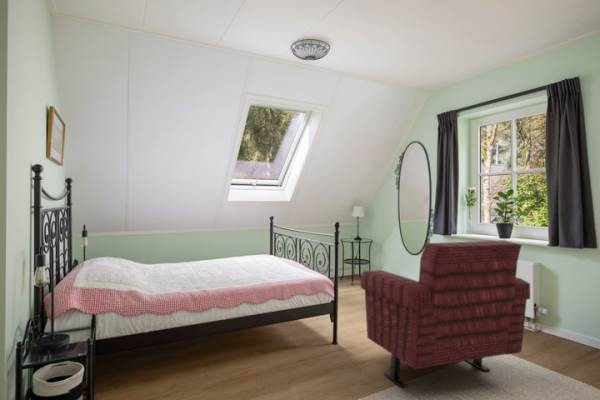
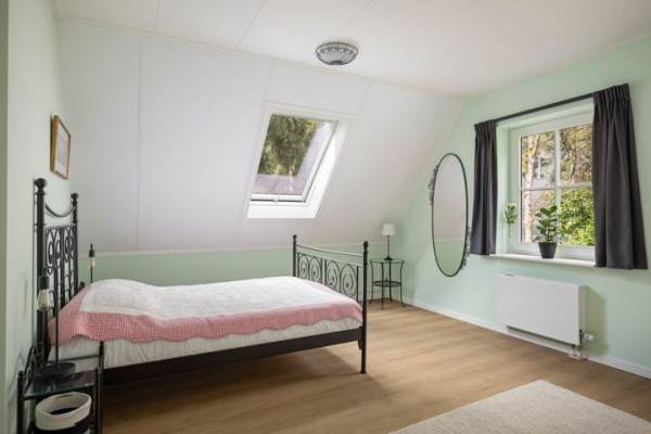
- armchair [360,240,531,388]
